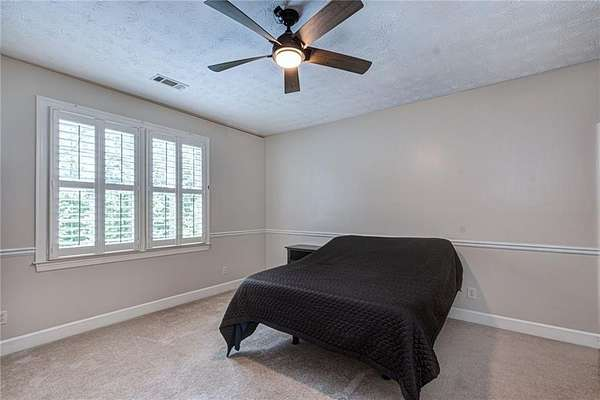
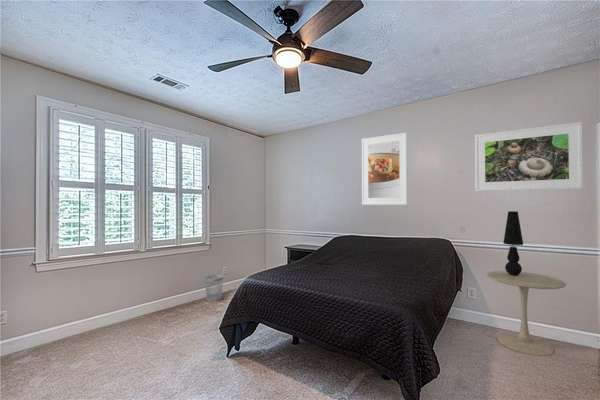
+ wastebasket [204,274,224,302]
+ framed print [474,121,584,192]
+ table lamp [502,210,524,276]
+ side table [486,270,567,357]
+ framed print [361,132,408,206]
